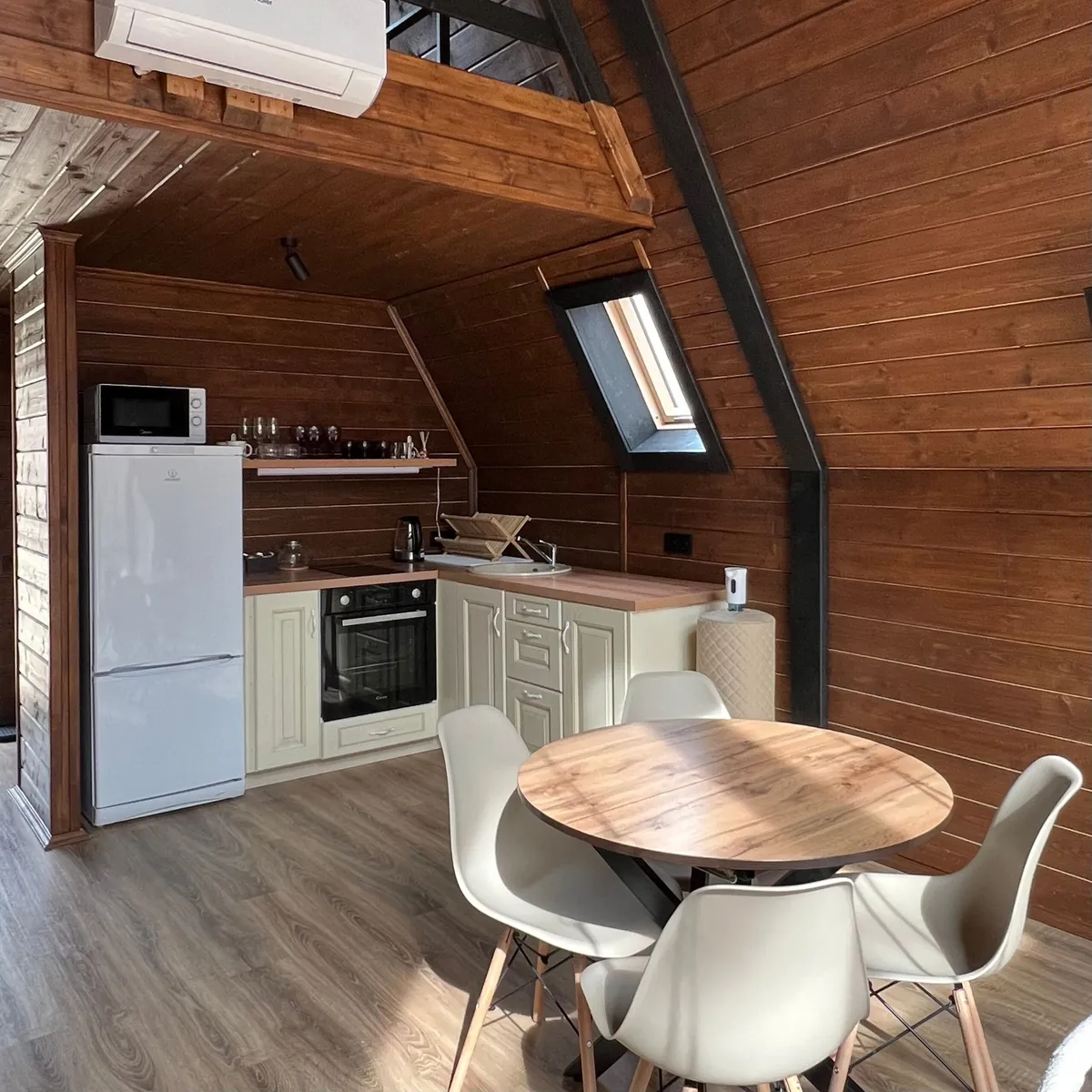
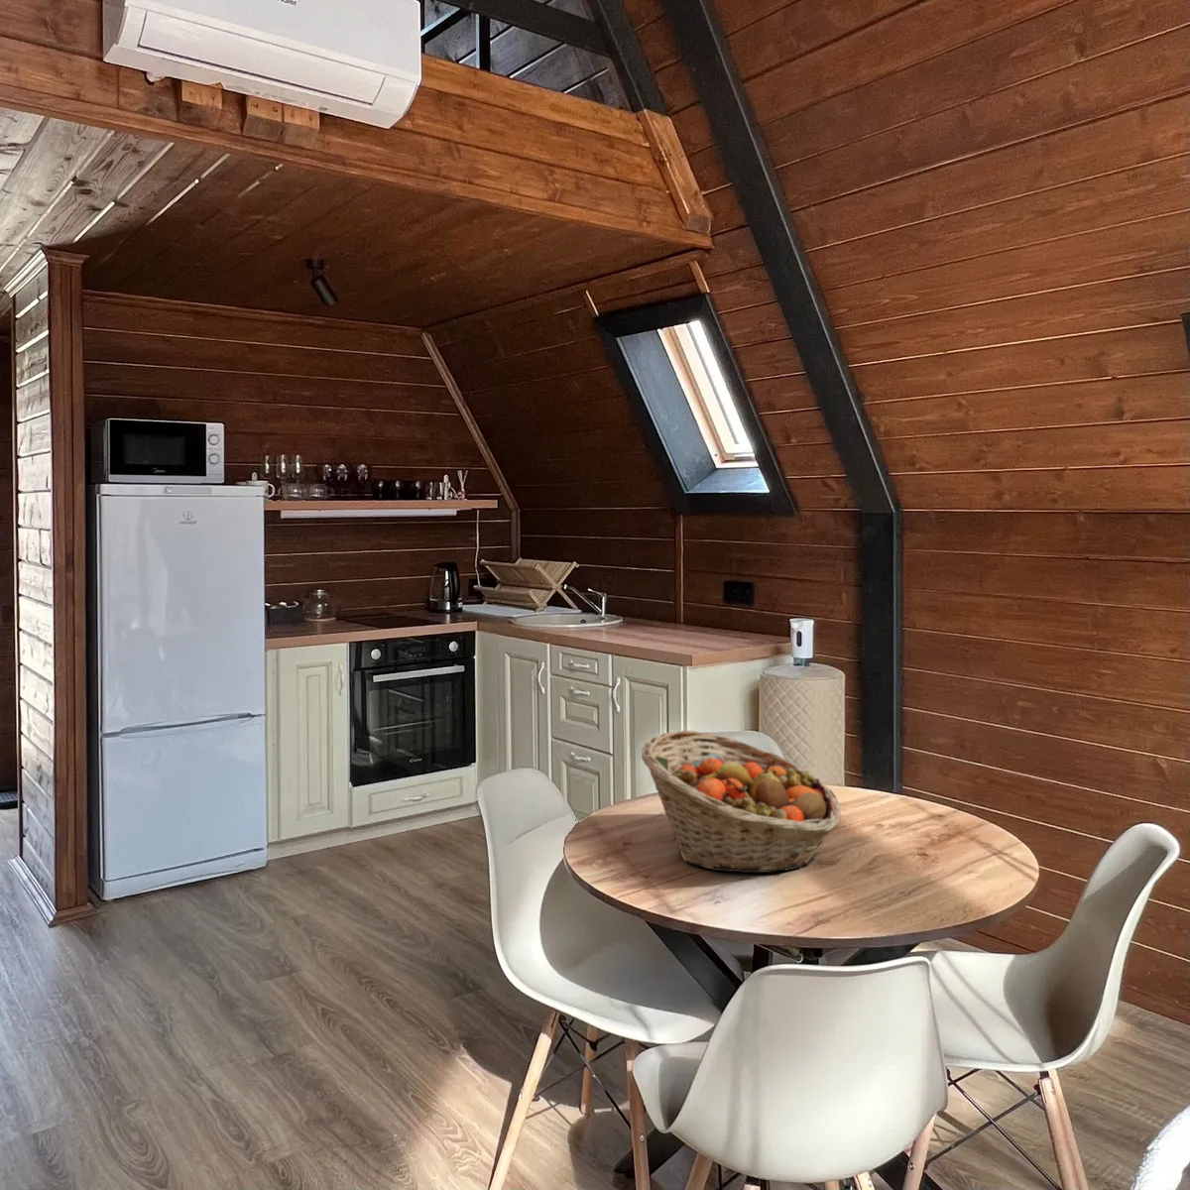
+ fruit basket [641,729,842,874]
